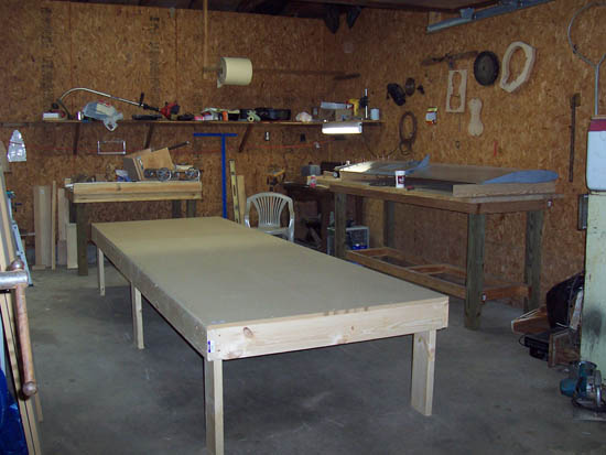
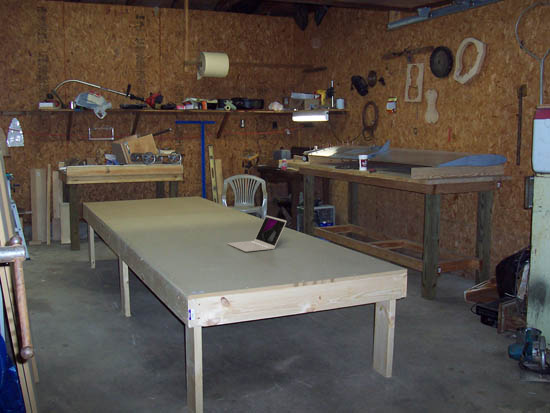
+ laptop [226,214,288,253]
